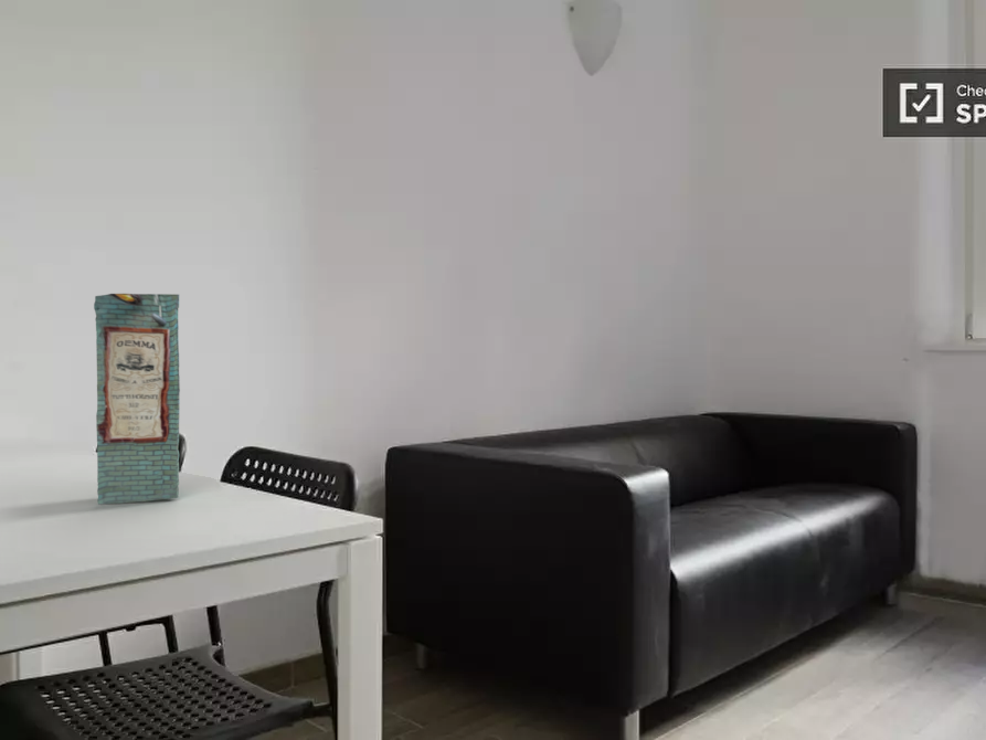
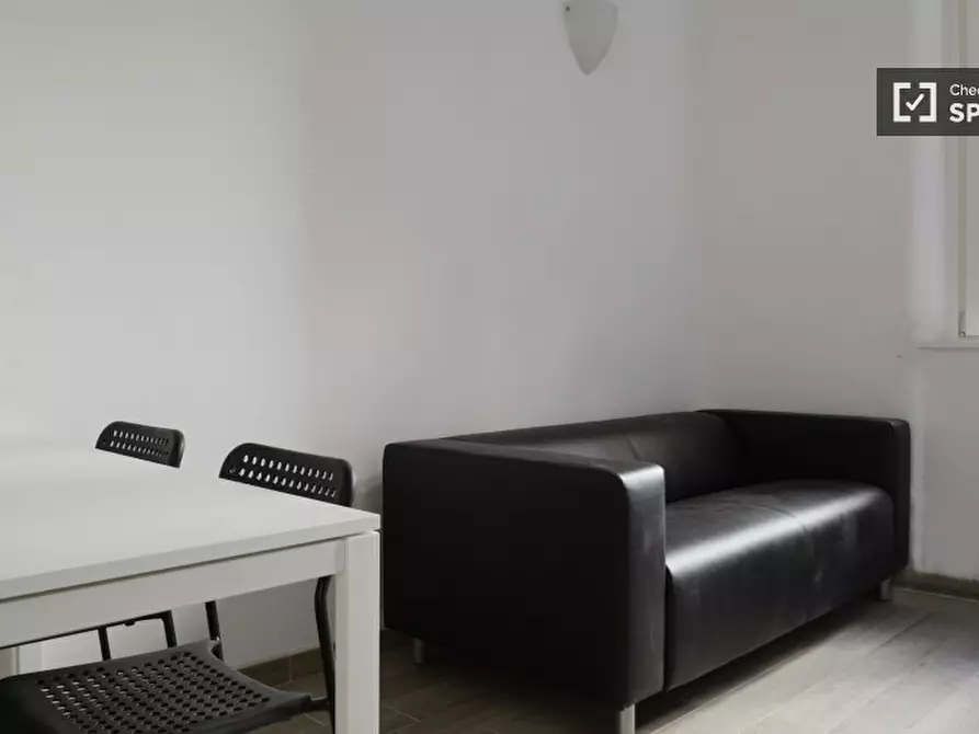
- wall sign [93,293,181,505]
